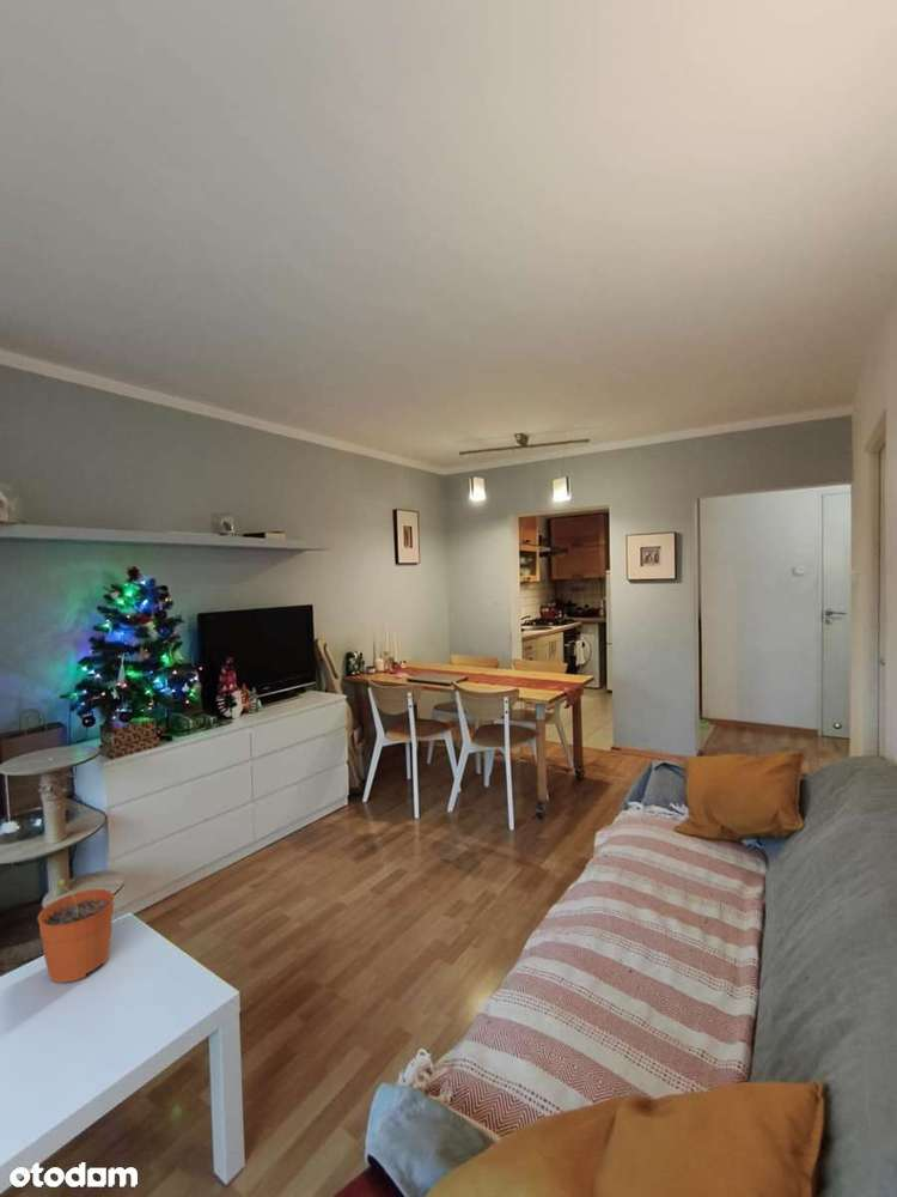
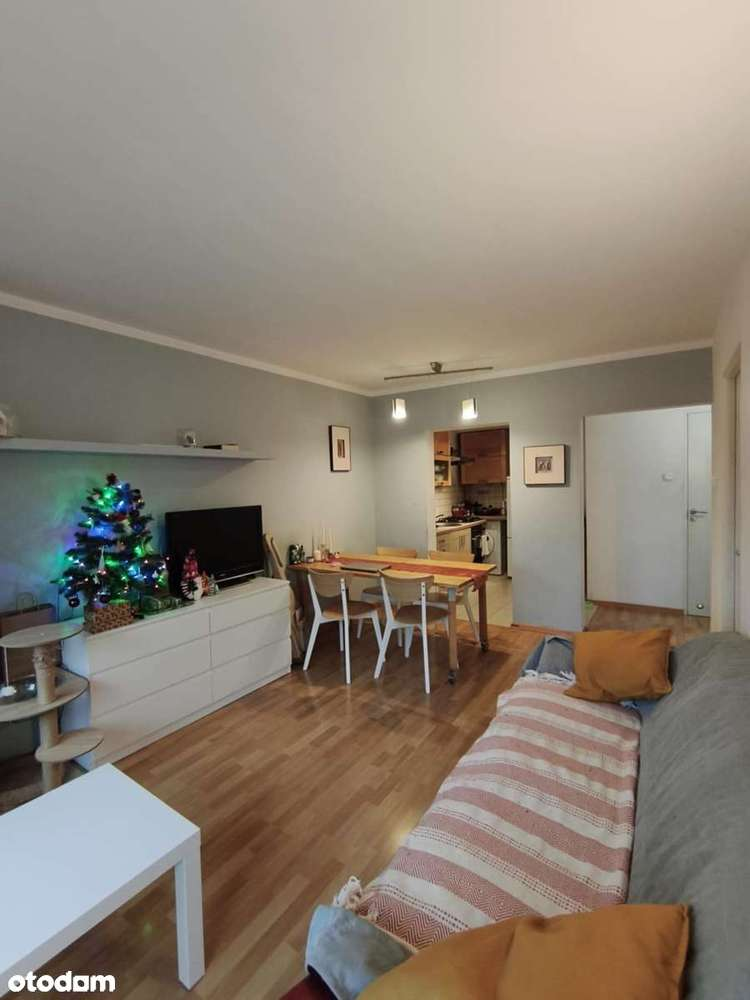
- plant pot [37,877,116,984]
